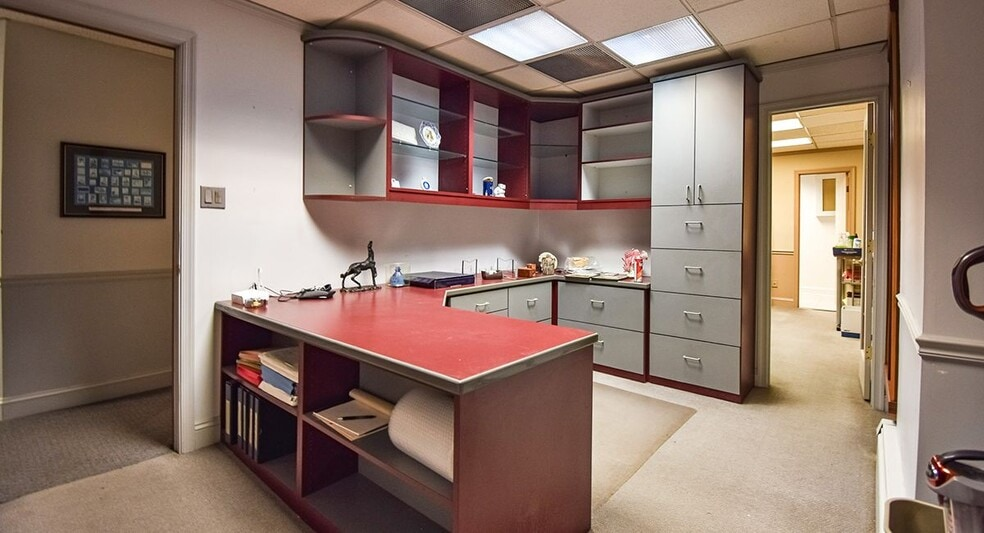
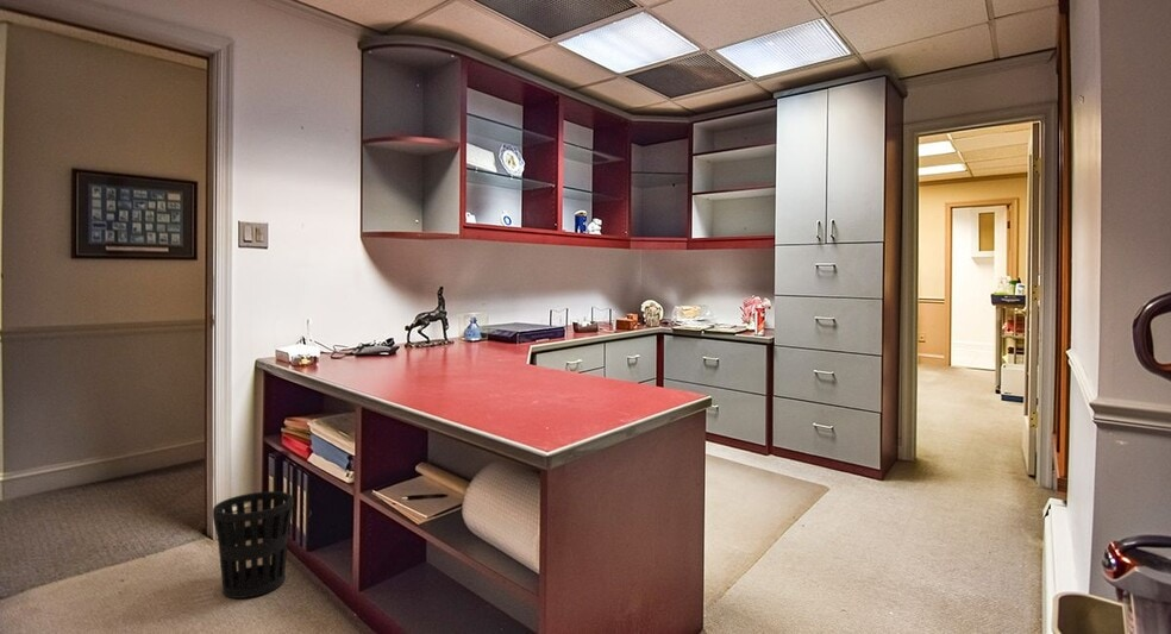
+ wastebasket [212,490,294,600]
